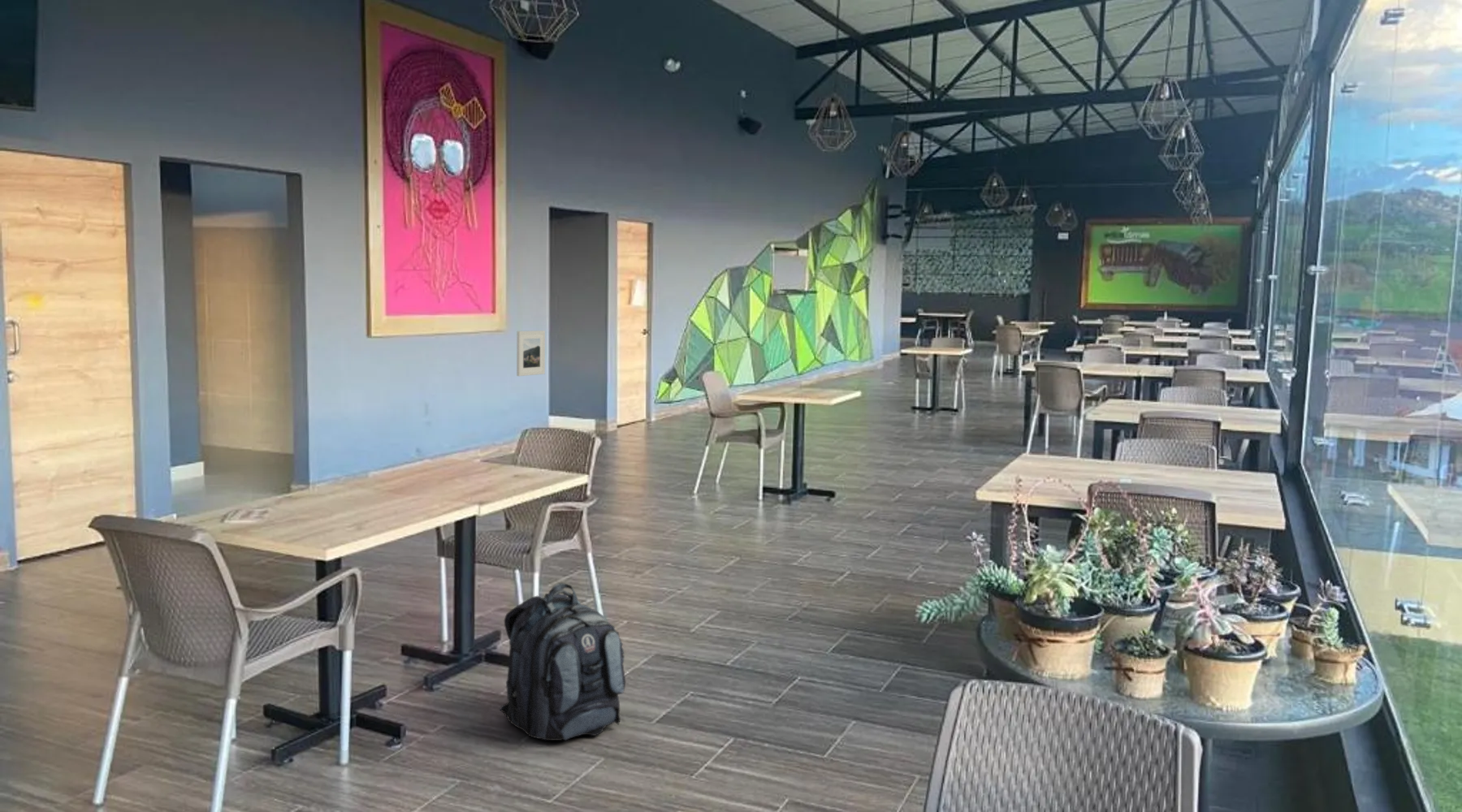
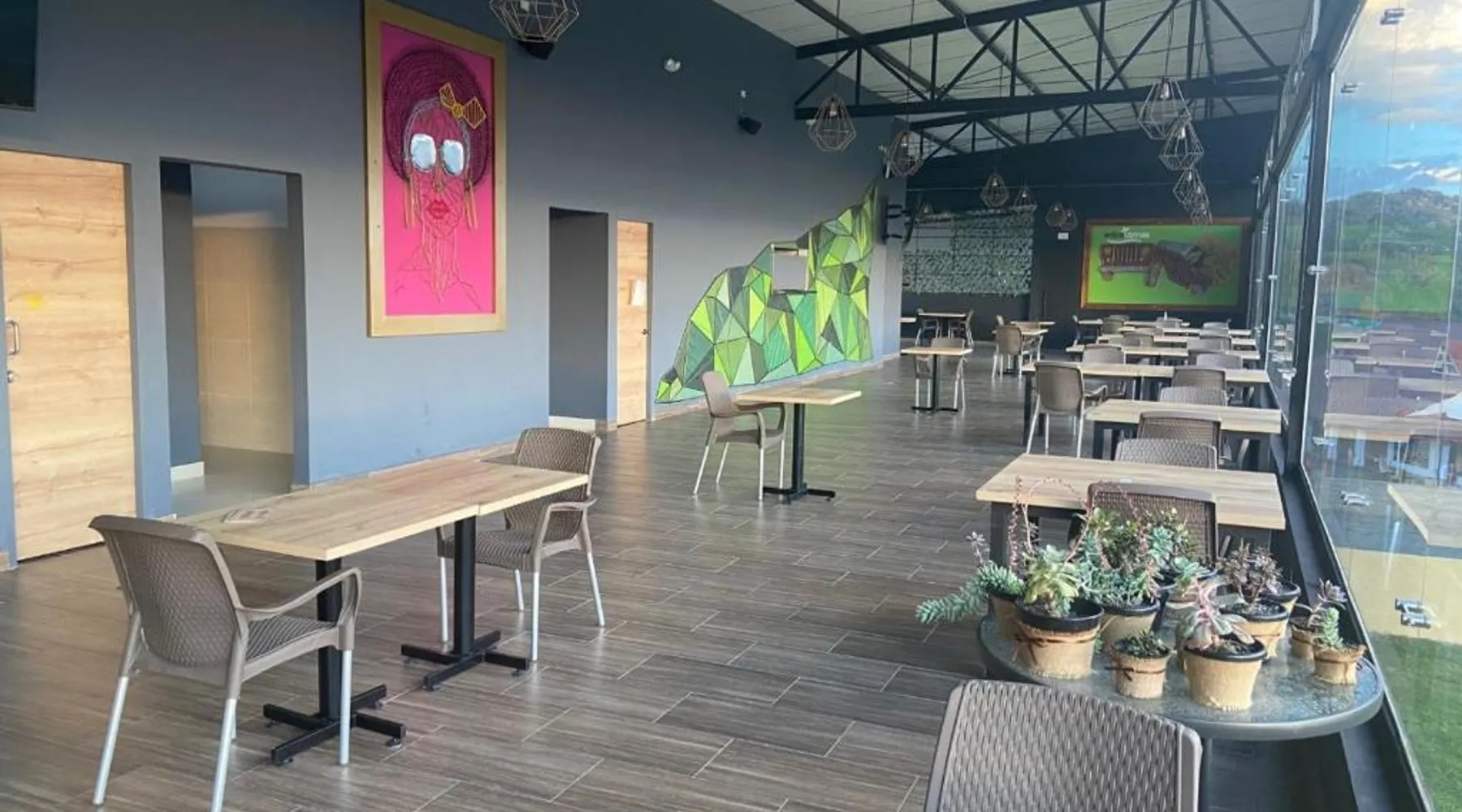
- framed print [516,330,546,377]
- backpack [498,582,626,741]
